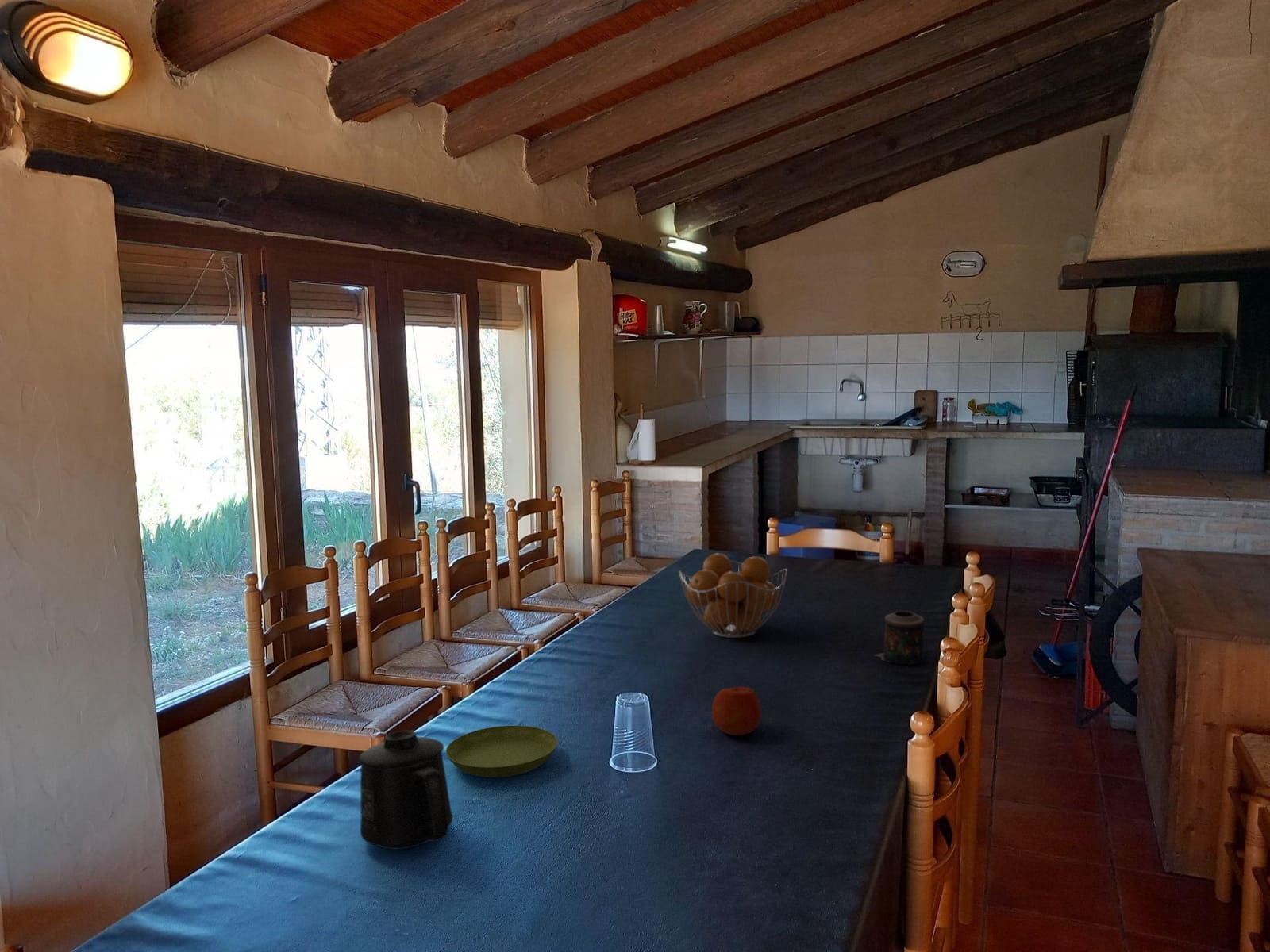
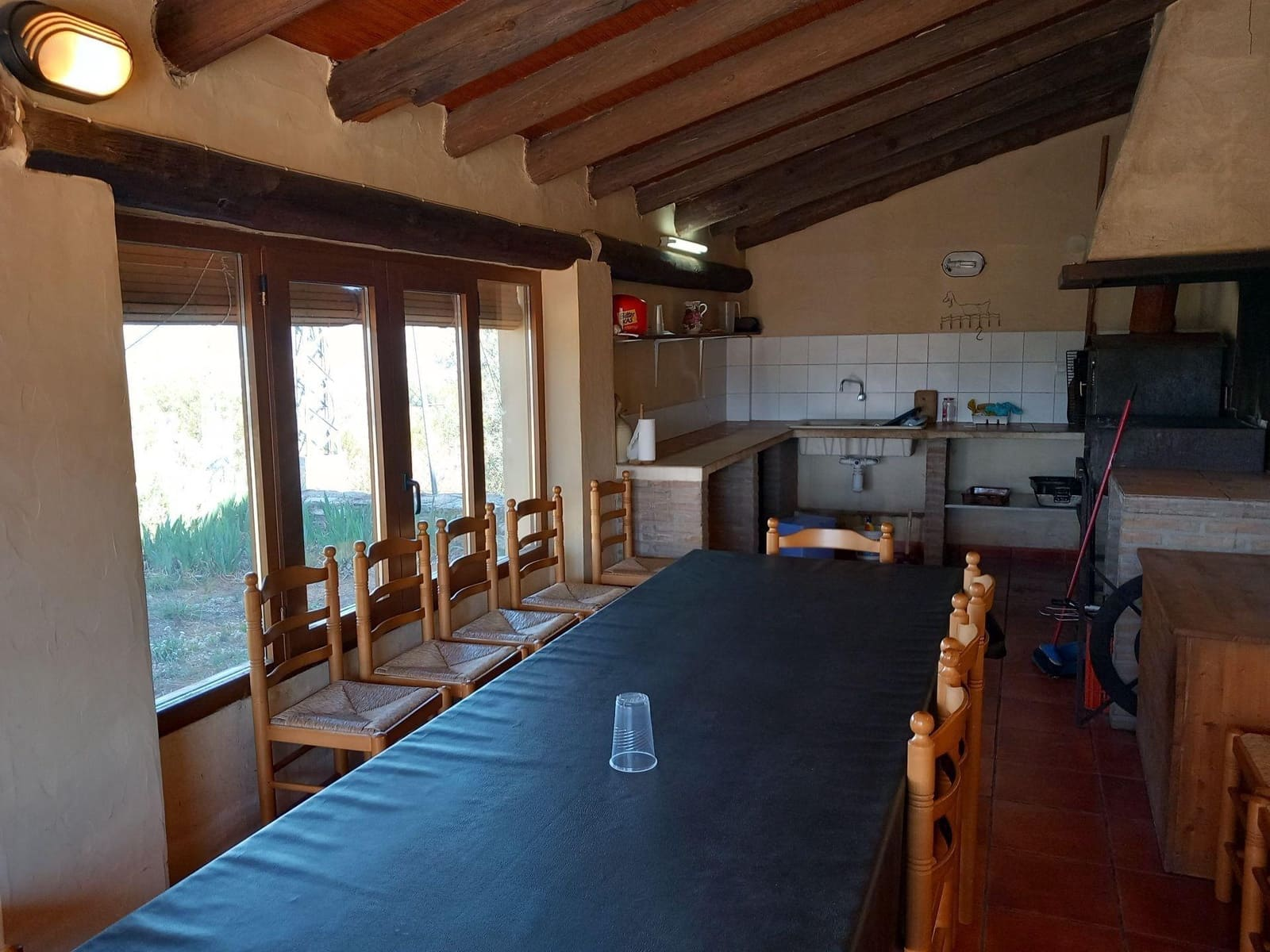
- apple [711,681,762,736]
- mug [359,730,453,850]
- candle [873,610,926,666]
- fruit basket [679,552,788,639]
- saucer [445,725,559,778]
